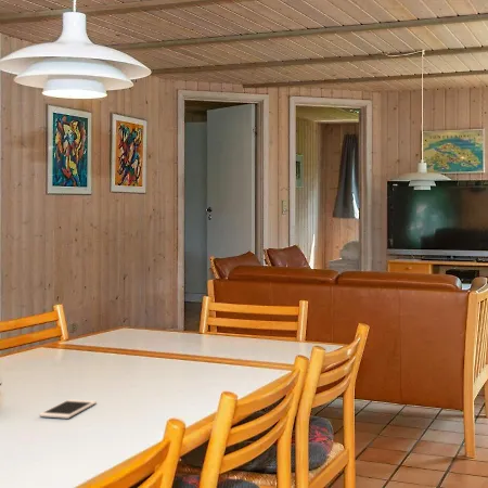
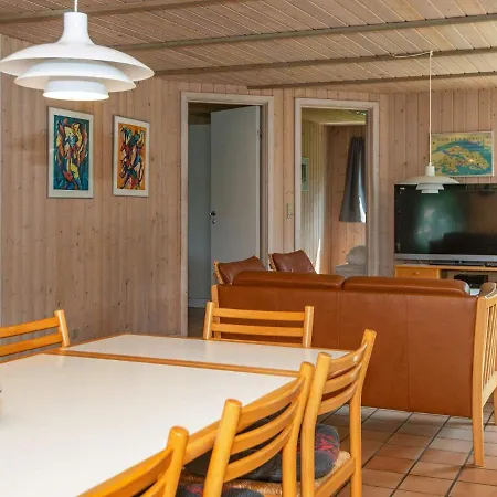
- cell phone [38,398,98,420]
